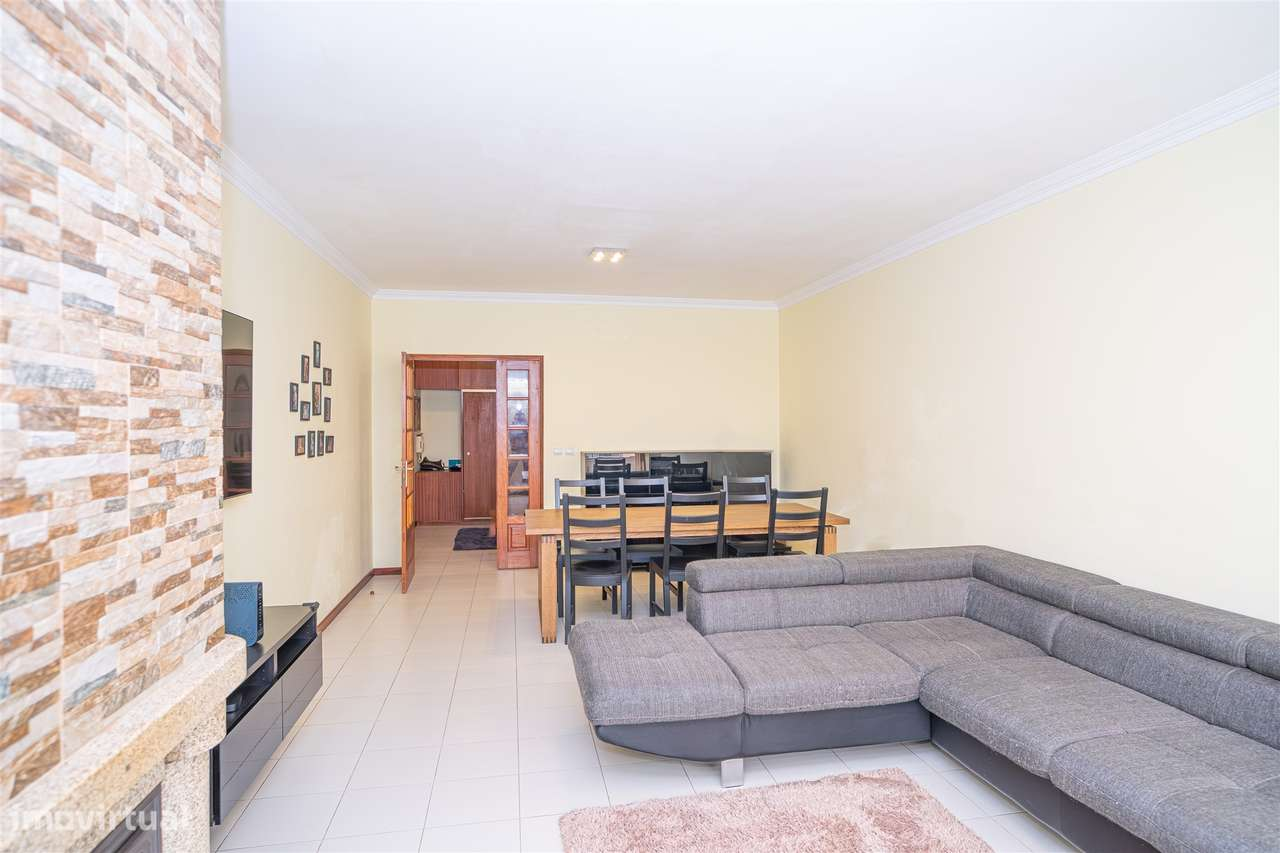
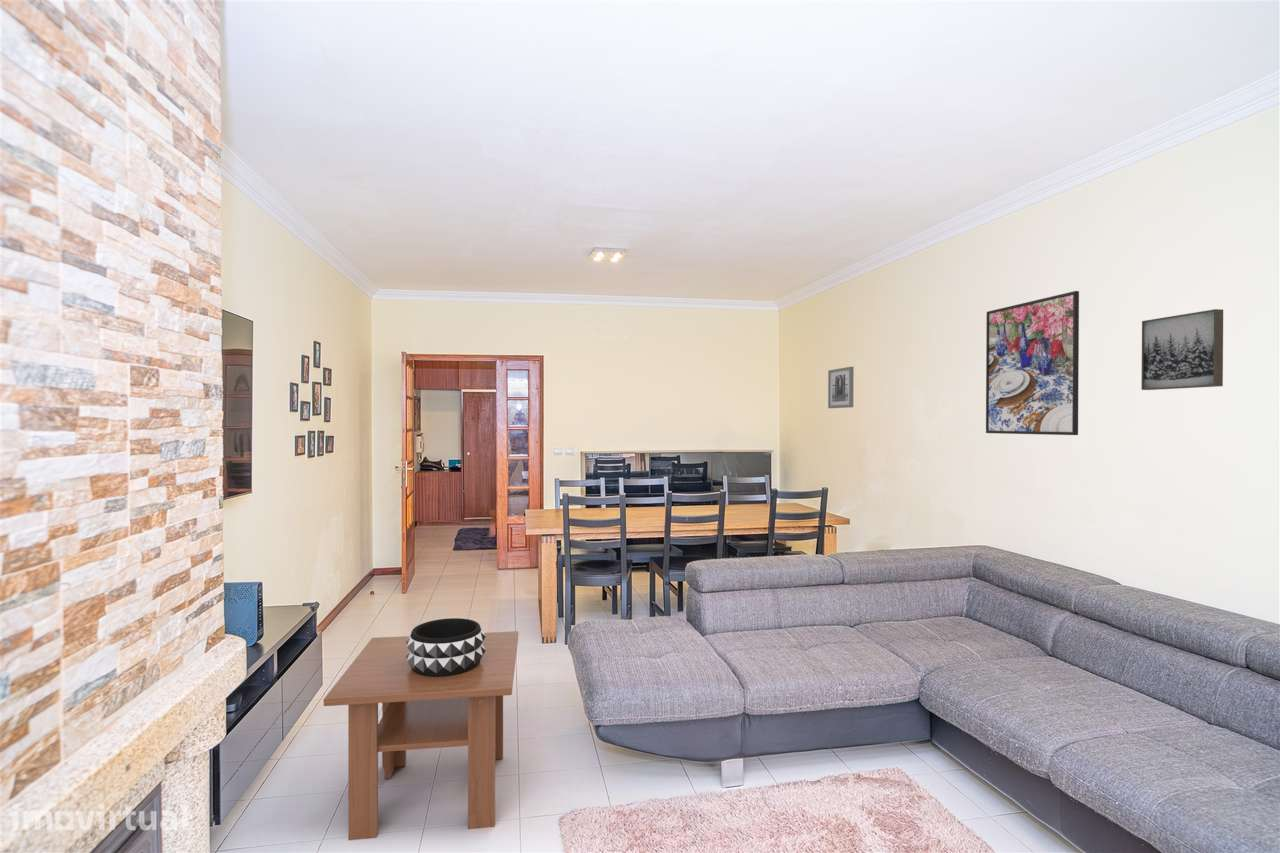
+ wall art [827,366,855,409]
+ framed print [985,290,1080,436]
+ decorative bowl [406,617,486,677]
+ wall art [1140,308,1224,391]
+ coffee table [323,630,519,841]
